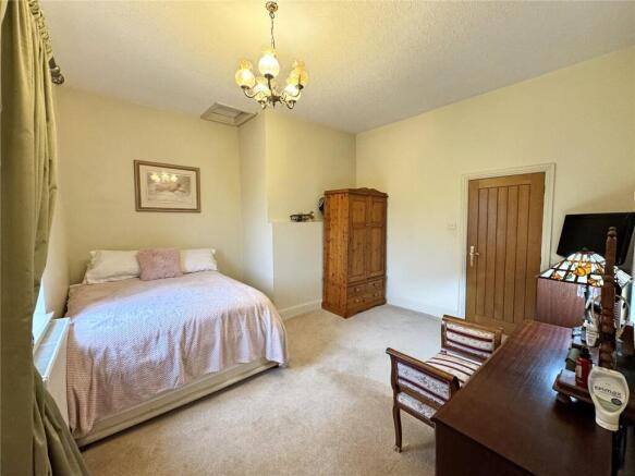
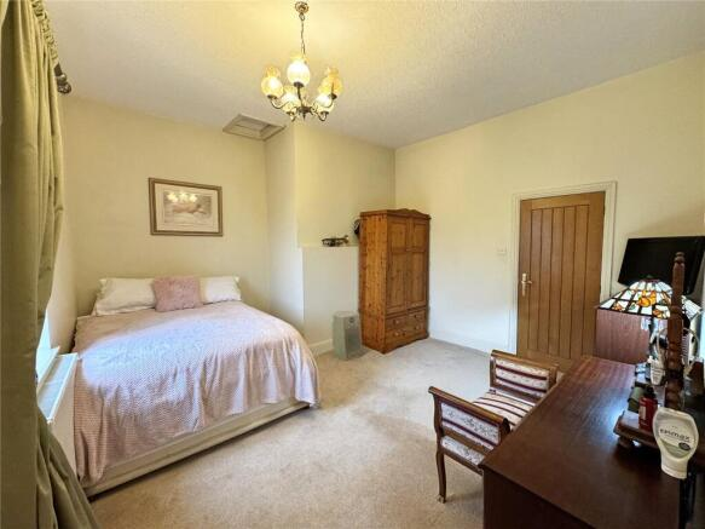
+ fan [331,310,364,362]
